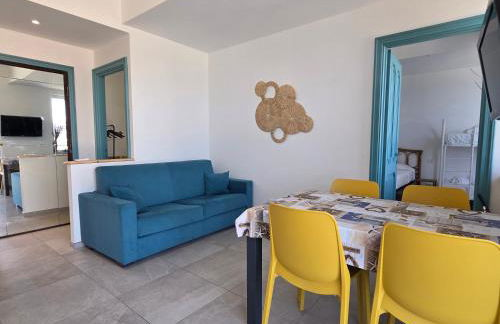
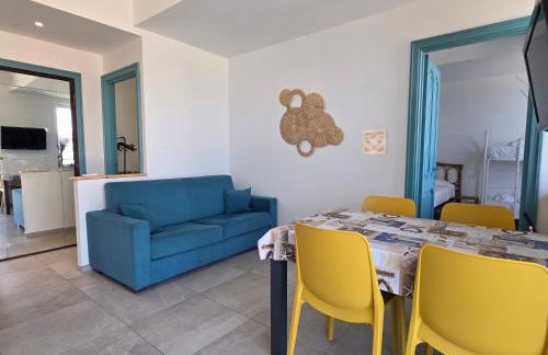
+ wall ornament [362,128,388,157]
